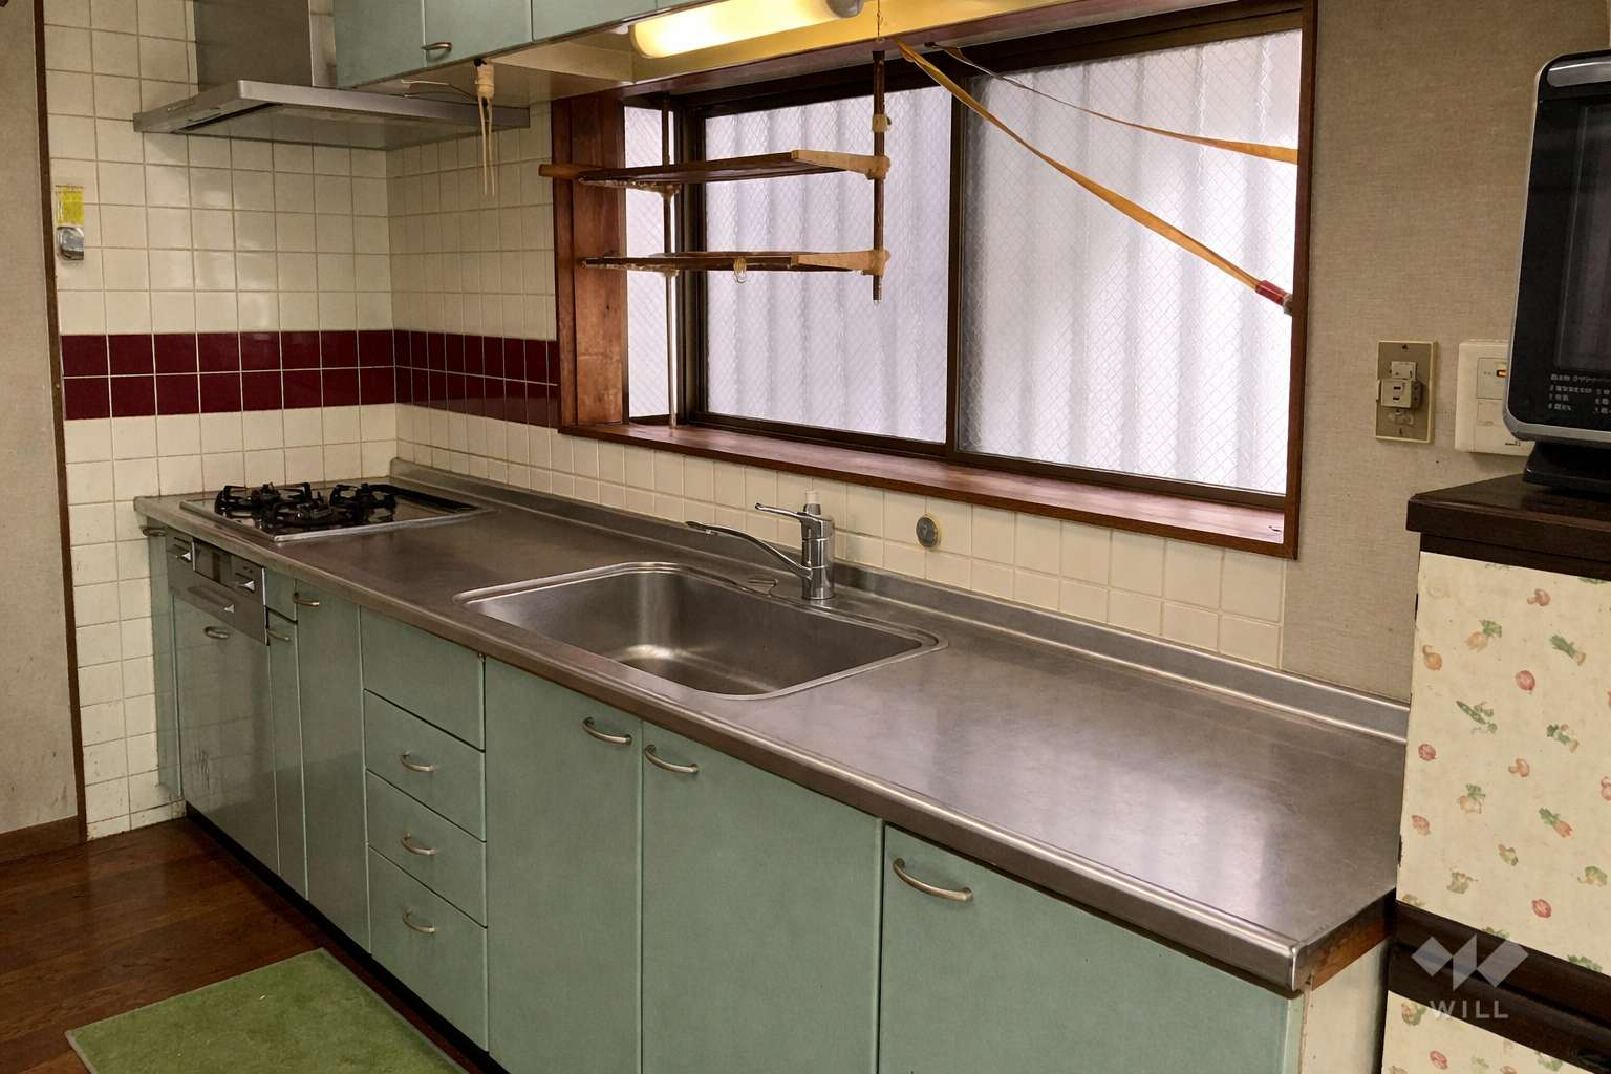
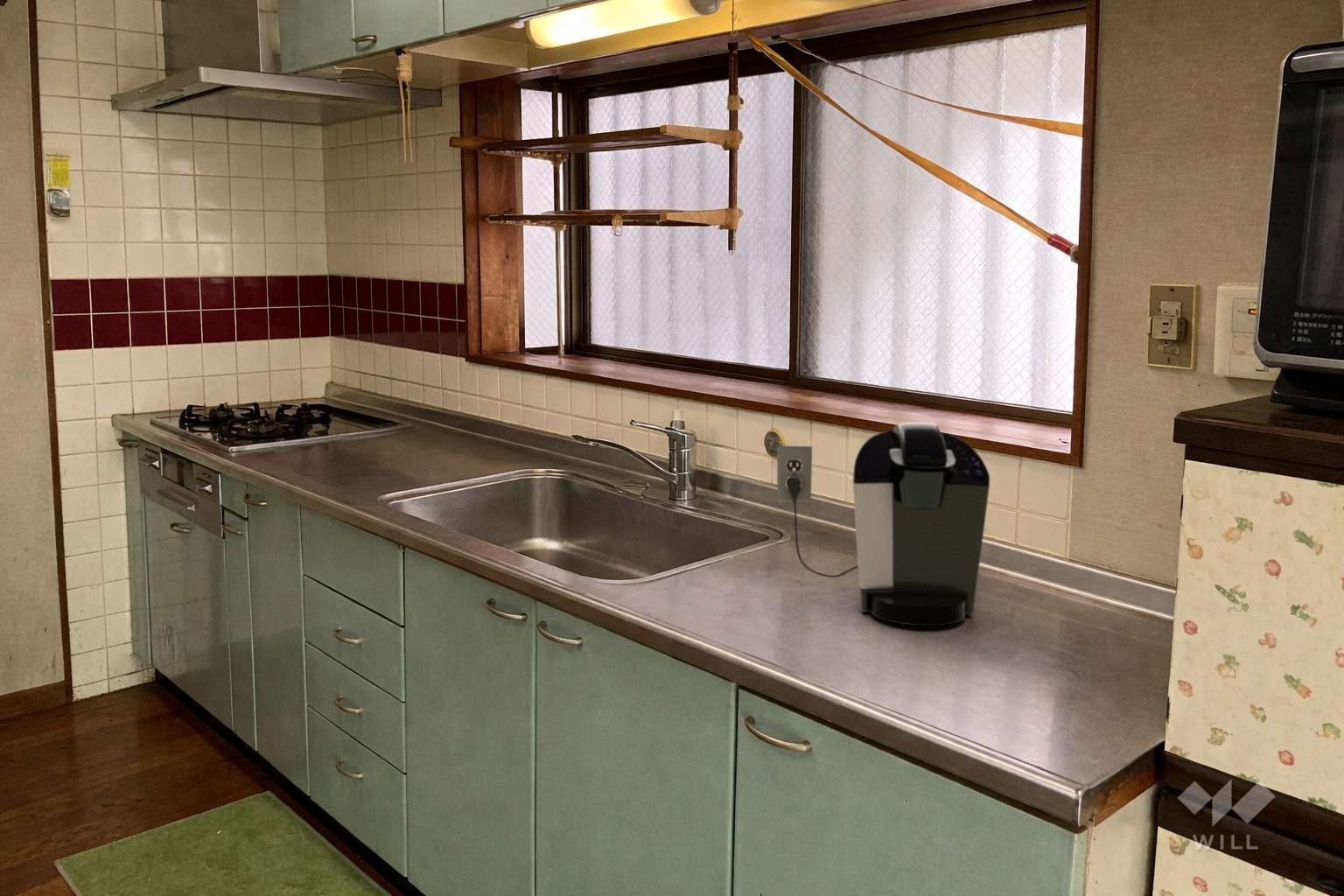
+ coffee maker [776,421,991,627]
